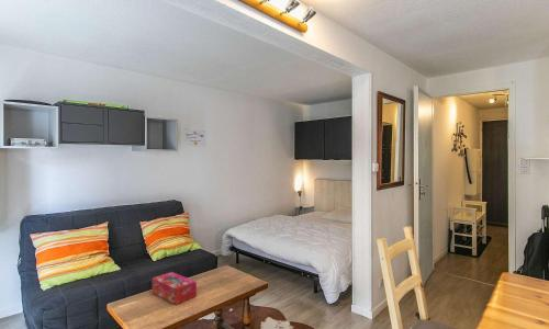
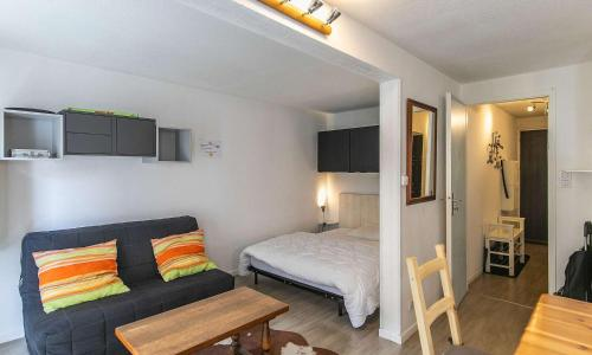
- tissue box [152,271,198,306]
